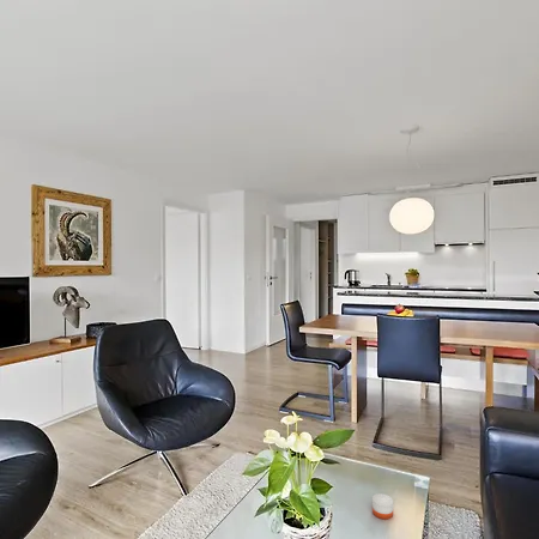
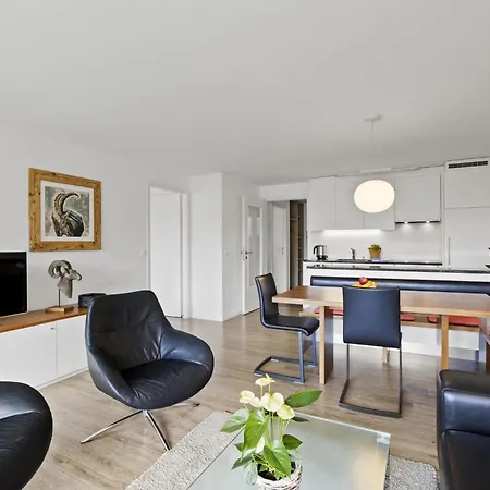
- candle [371,492,394,520]
